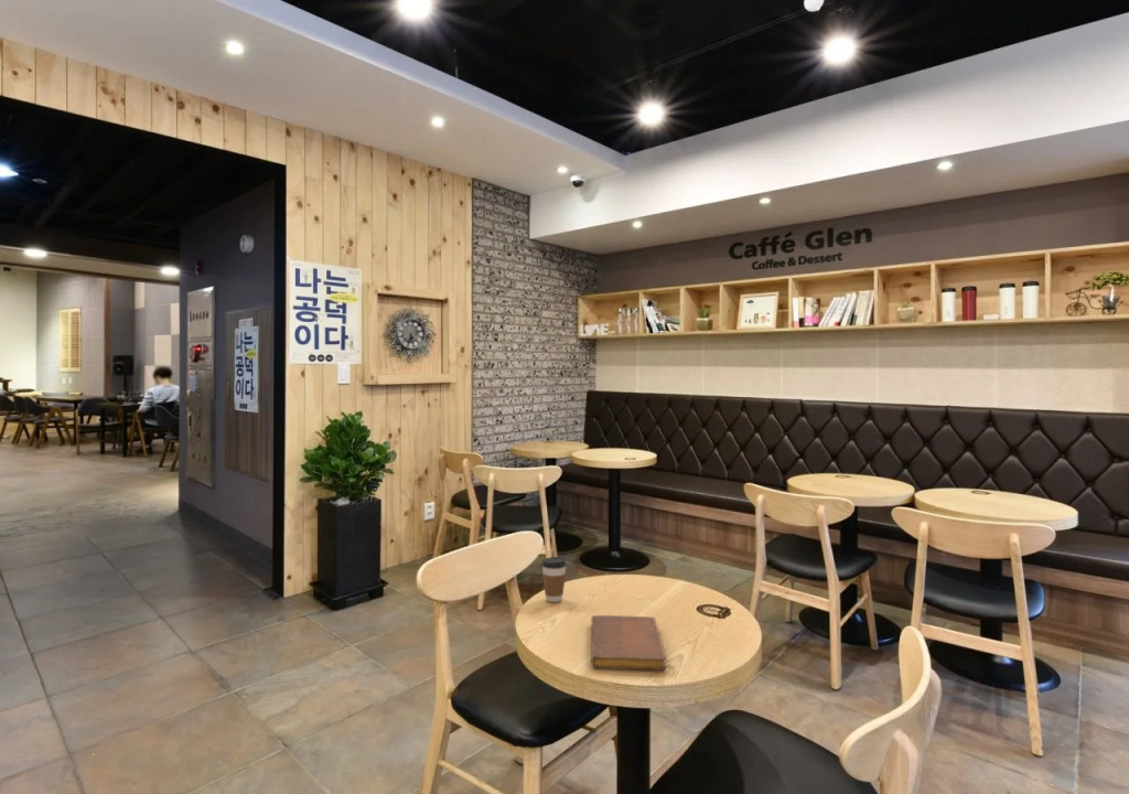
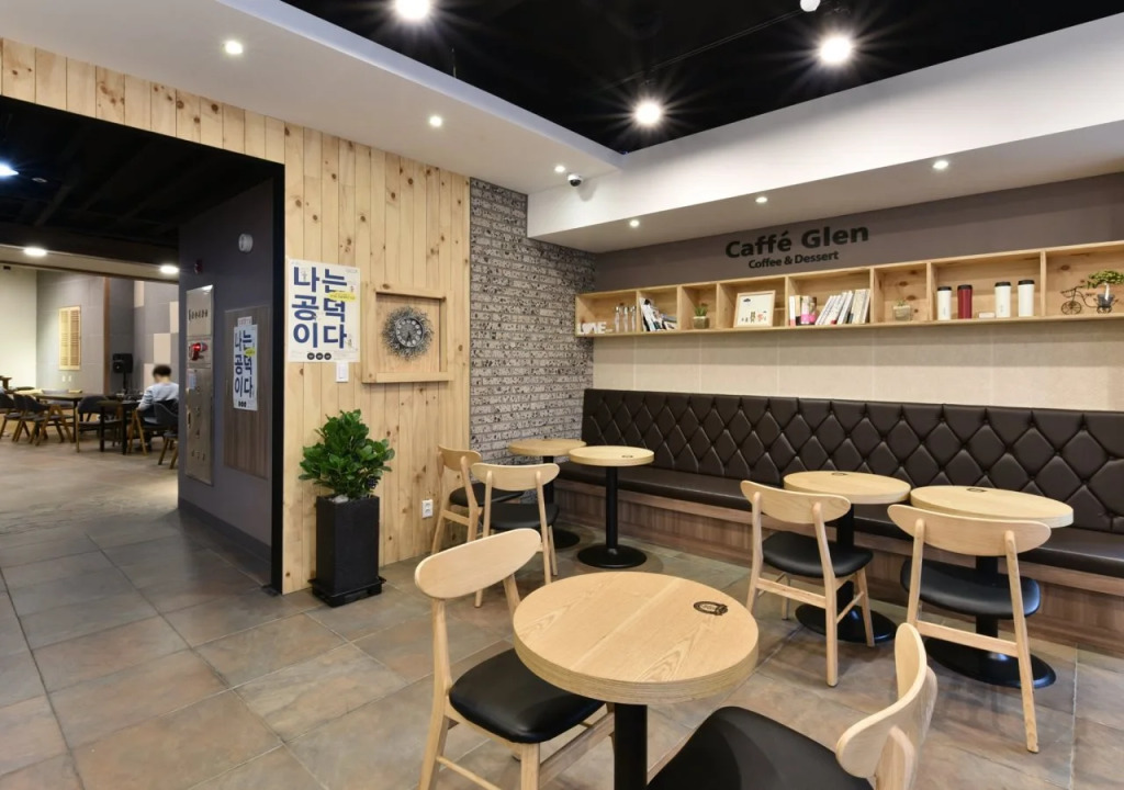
- coffee cup [540,556,568,603]
- notebook [590,614,667,670]
